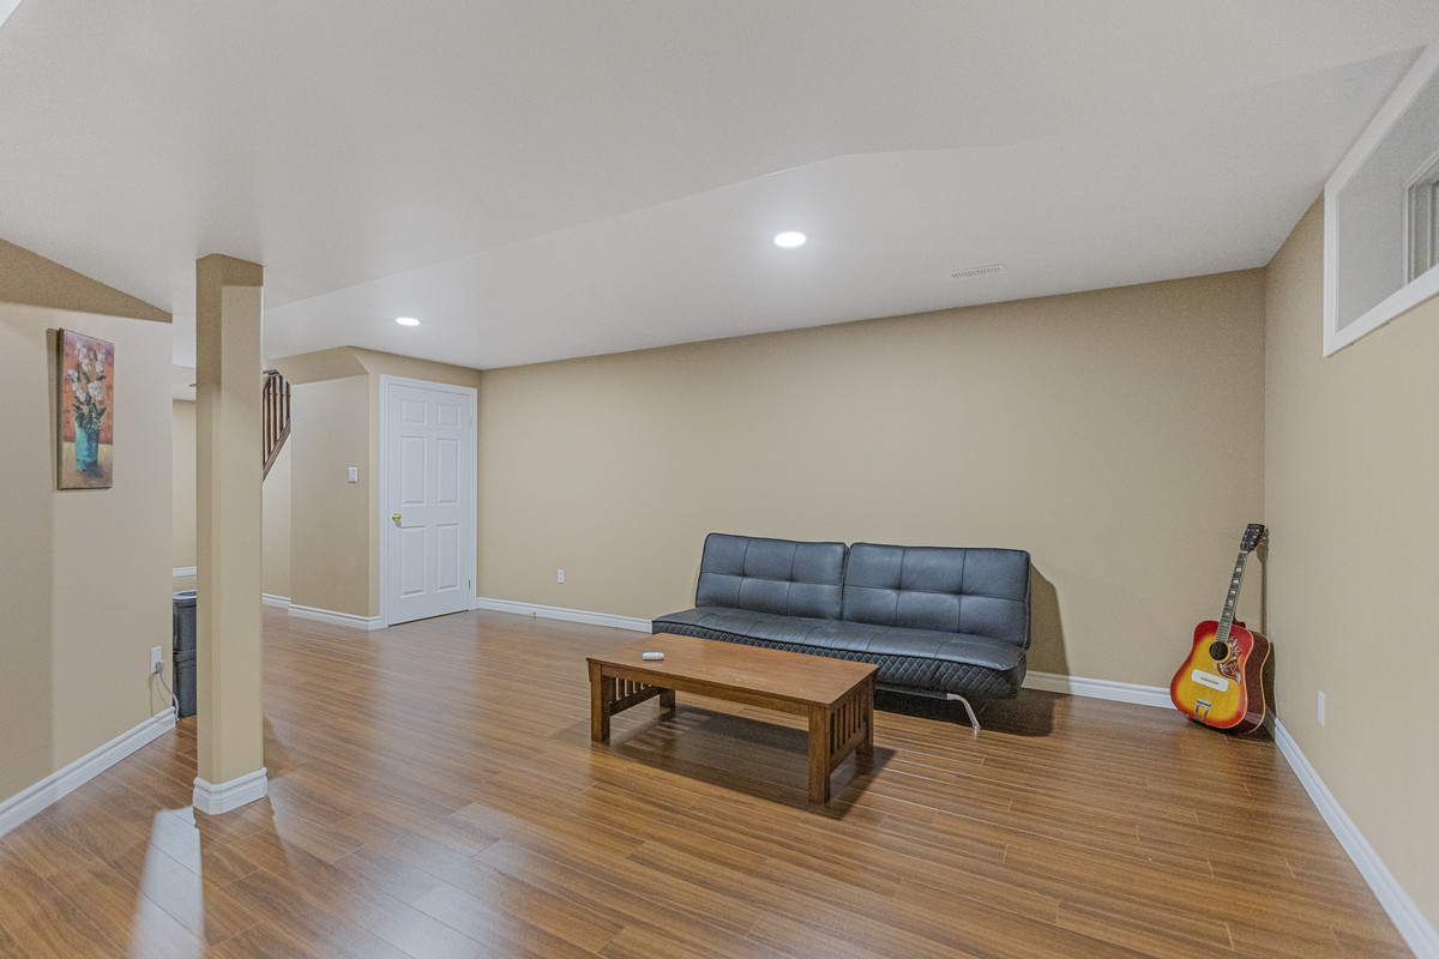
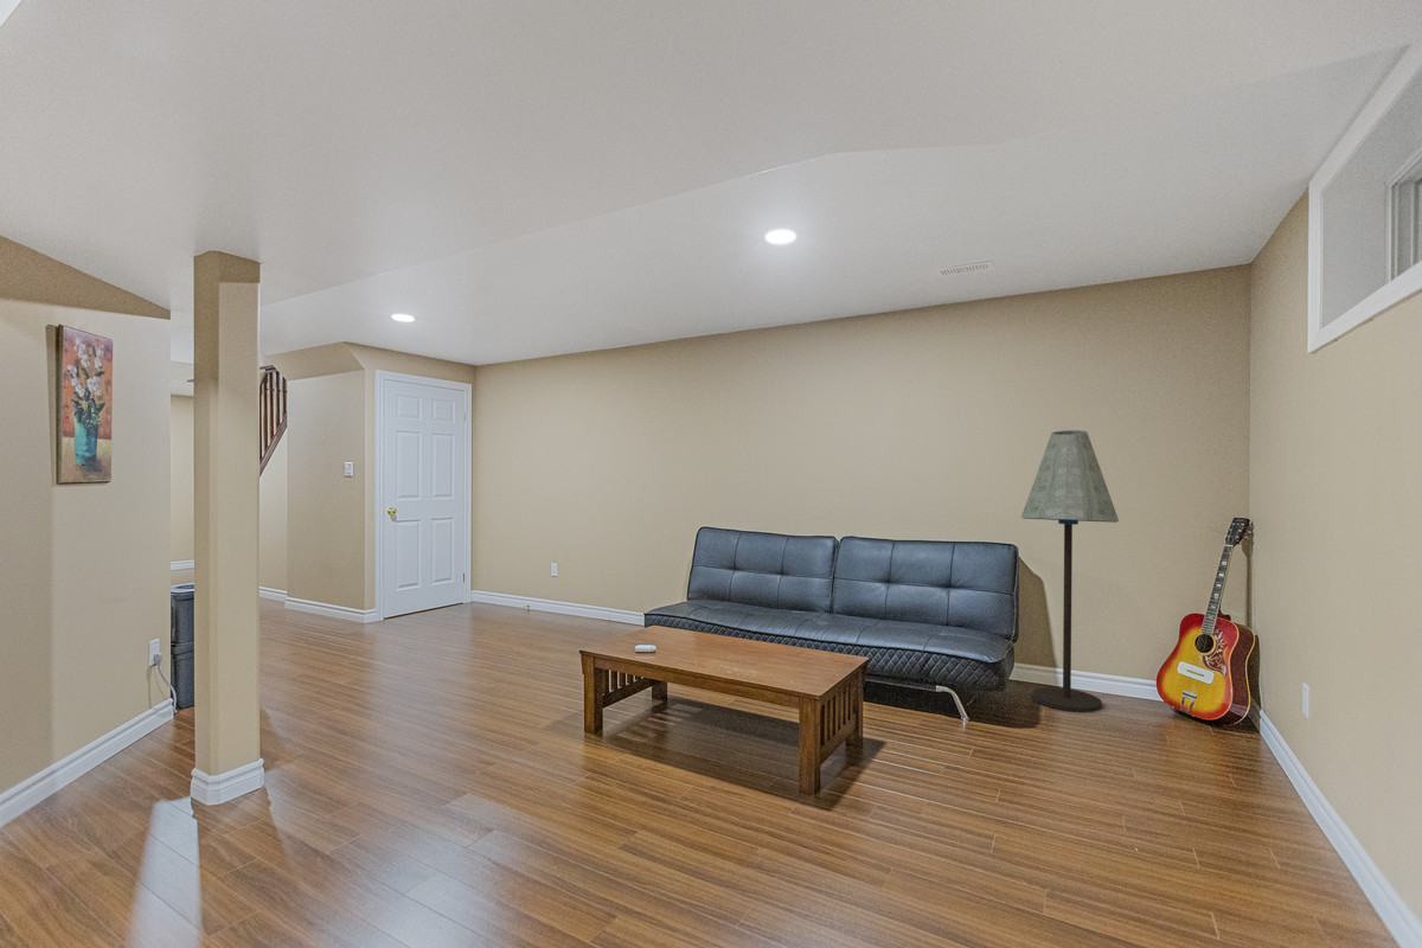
+ floor lamp [1020,429,1120,713]
